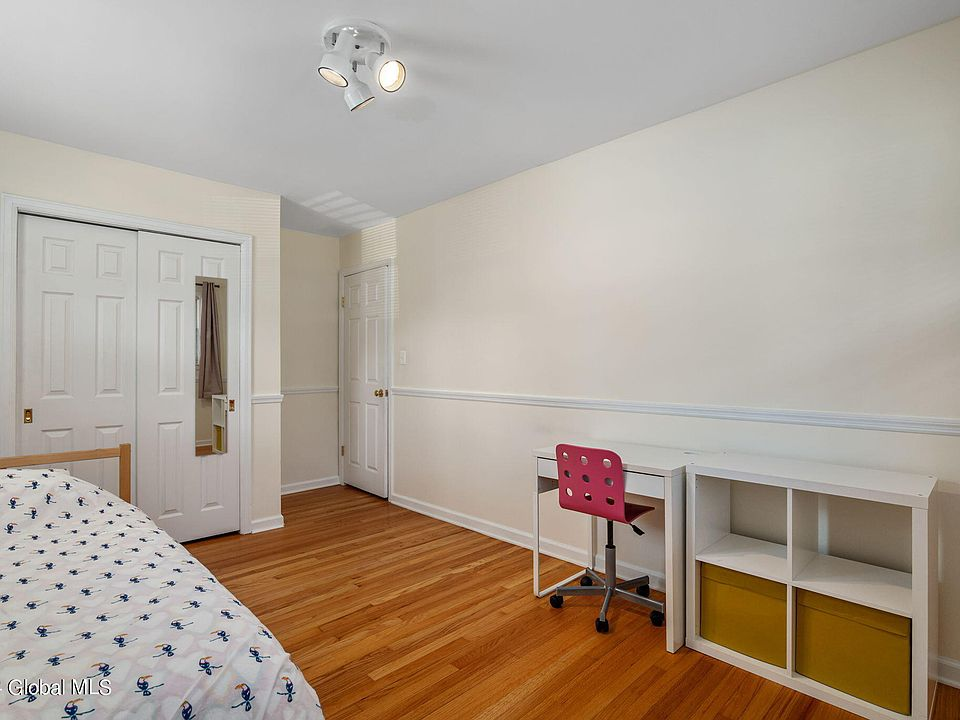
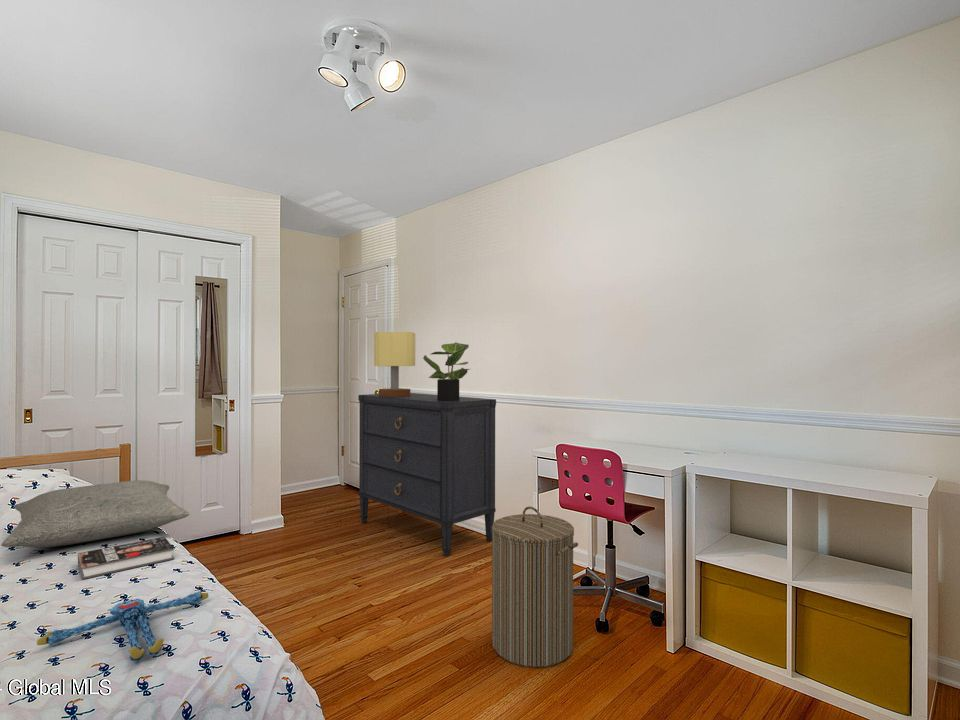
+ plush toy [36,590,209,663]
+ potted plant [422,341,471,401]
+ book [77,535,175,580]
+ laundry hamper [491,506,579,668]
+ table lamp [373,331,416,397]
+ pillow [0,479,190,548]
+ dresser [357,392,497,558]
